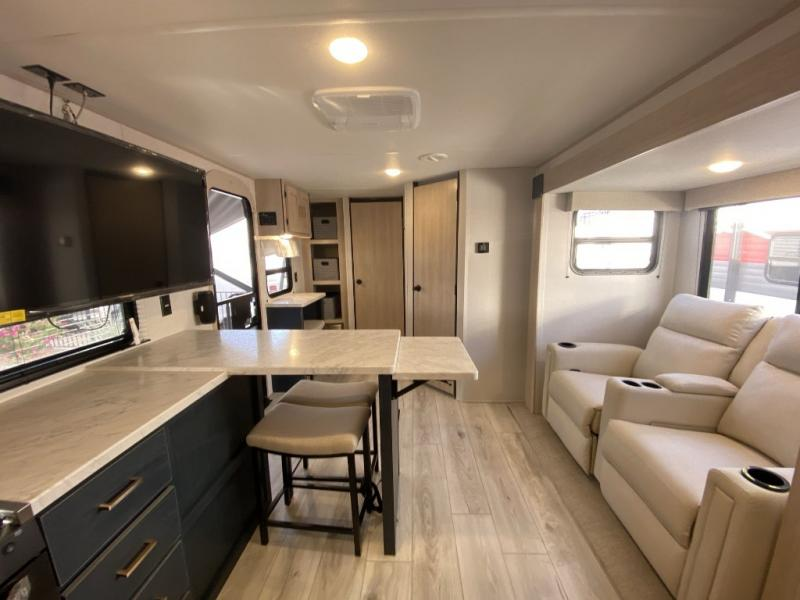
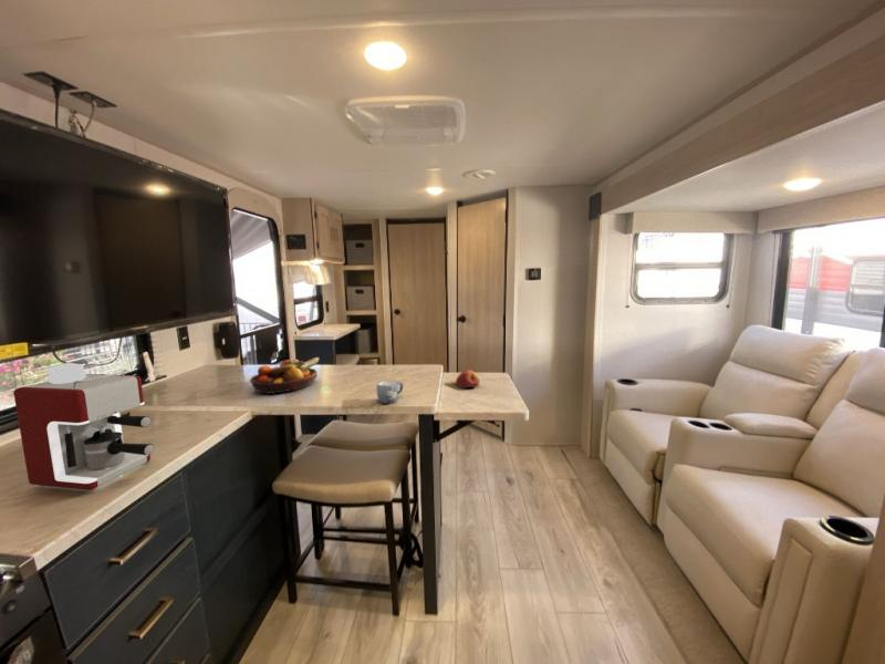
+ coffee maker [12,362,155,491]
+ mug [375,380,404,404]
+ fruit bowl [249,356,321,395]
+ apple [455,369,480,388]
